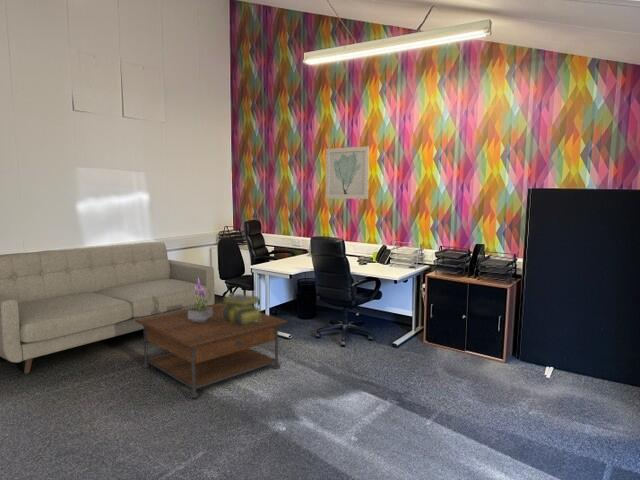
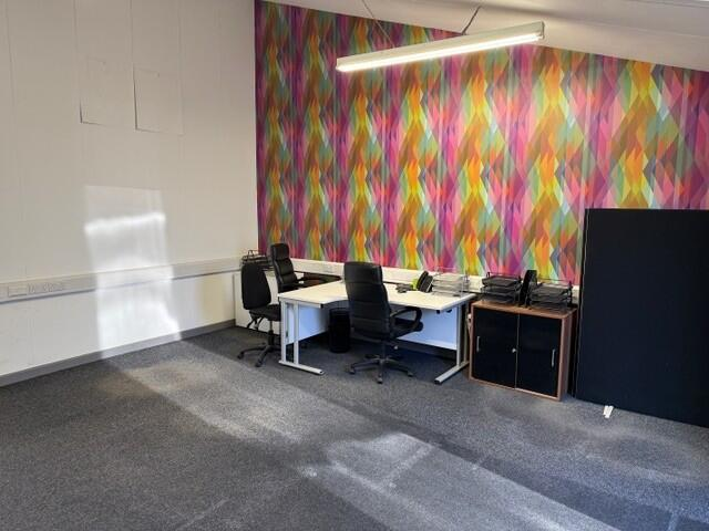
- potted plant [188,278,213,322]
- sofa [0,240,215,375]
- stack of books [221,293,263,325]
- wall art [325,145,370,200]
- coffee table [134,301,288,399]
